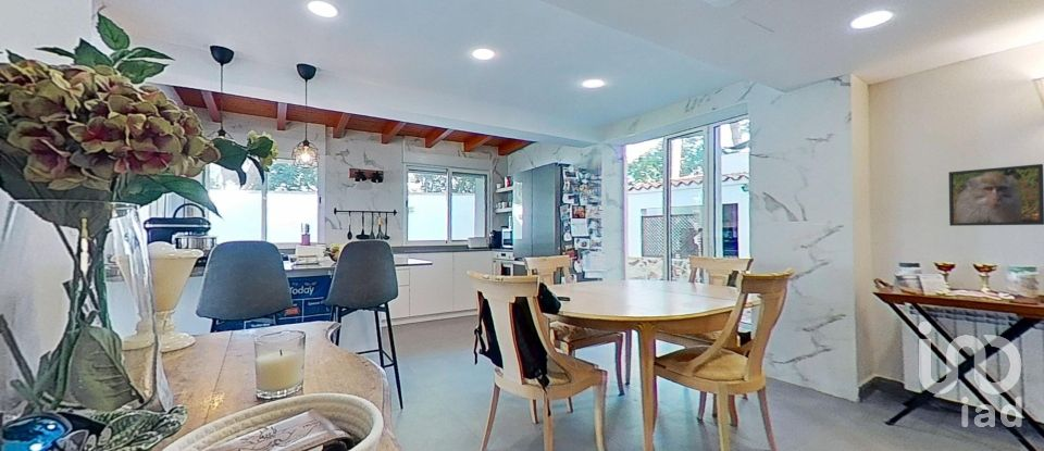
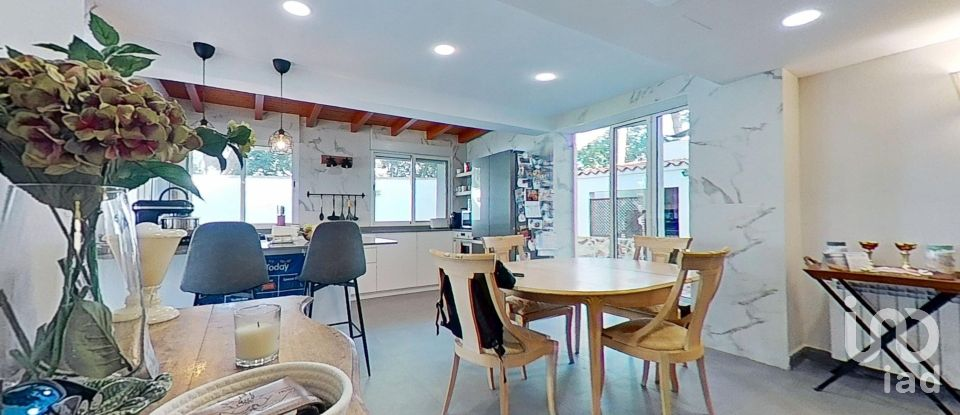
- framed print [947,163,1044,227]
